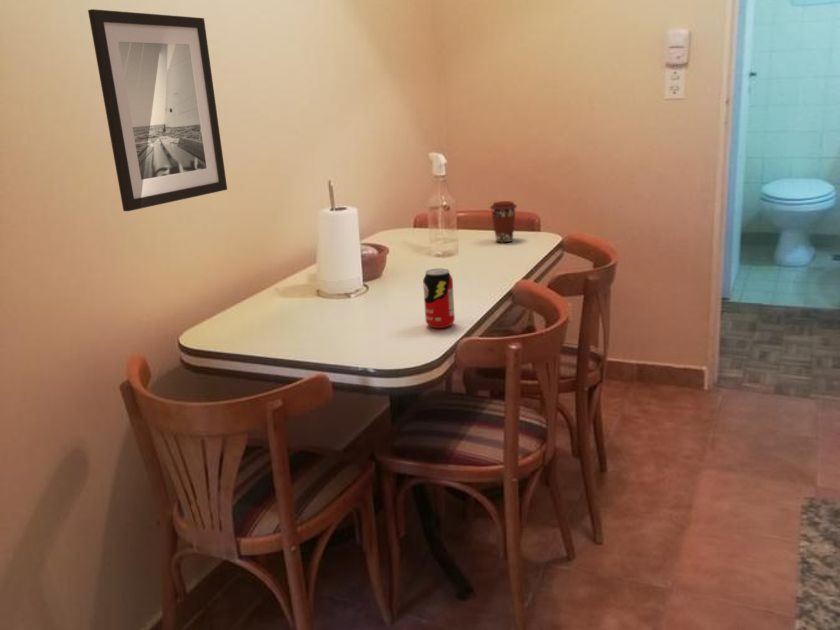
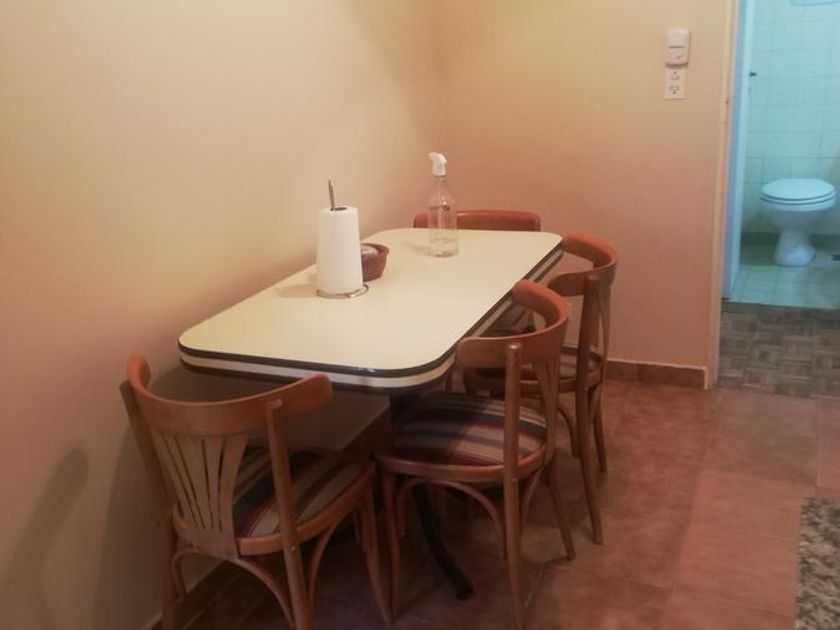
- coffee cup [489,200,518,243]
- beverage can [422,268,456,329]
- wall art [87,8,228,212]
